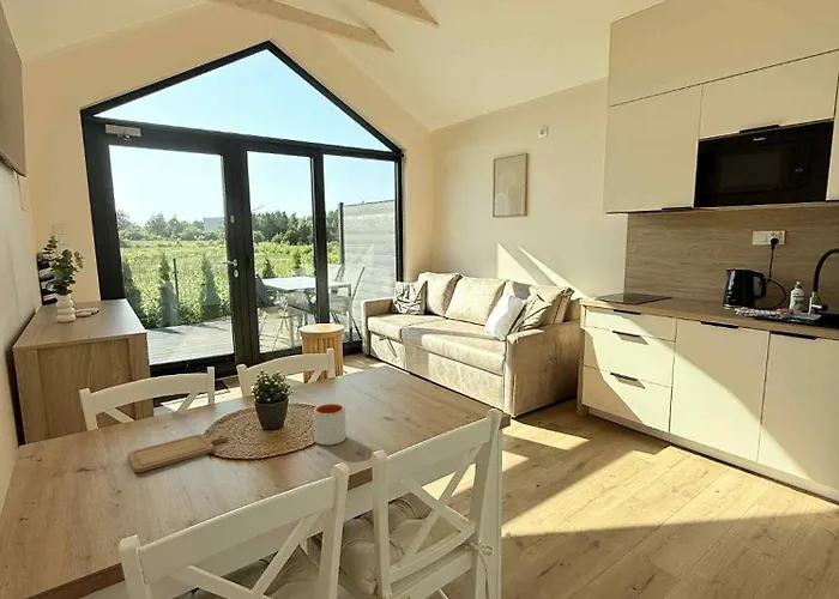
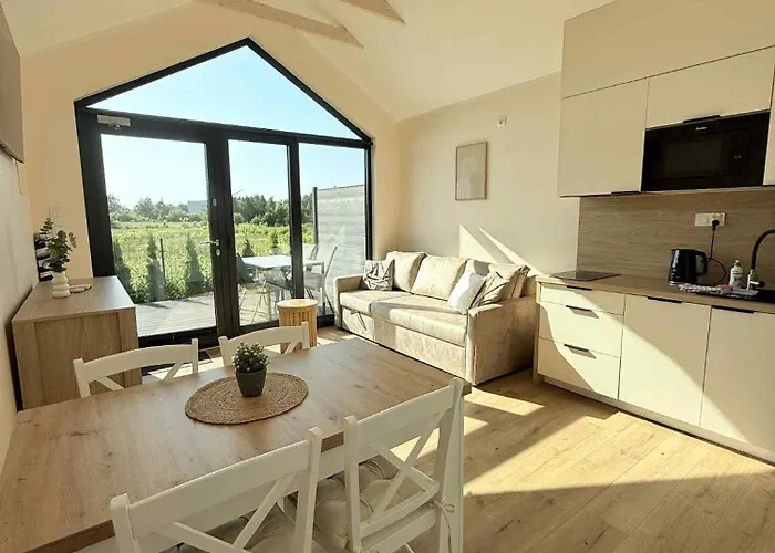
- mug [313,403,348,446]
- chopping board [126,434,228,473]
